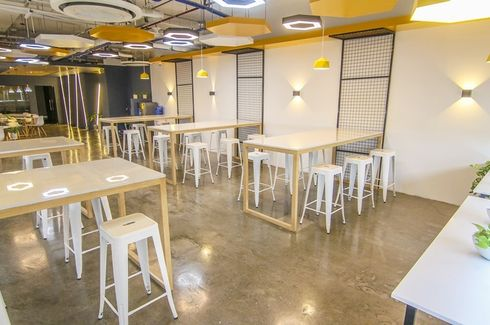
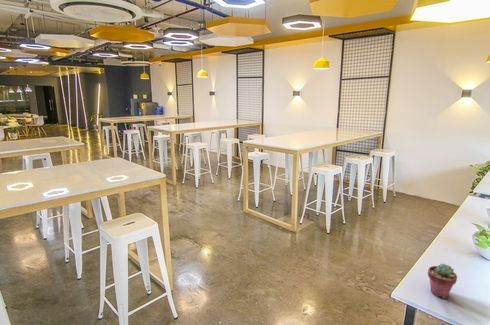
+ potted succulent [427,263,458,299]
